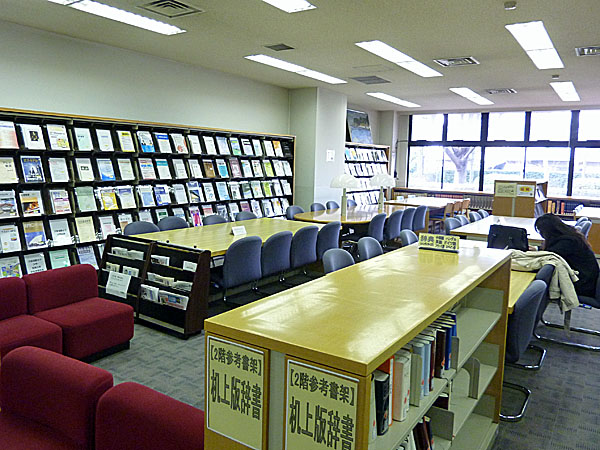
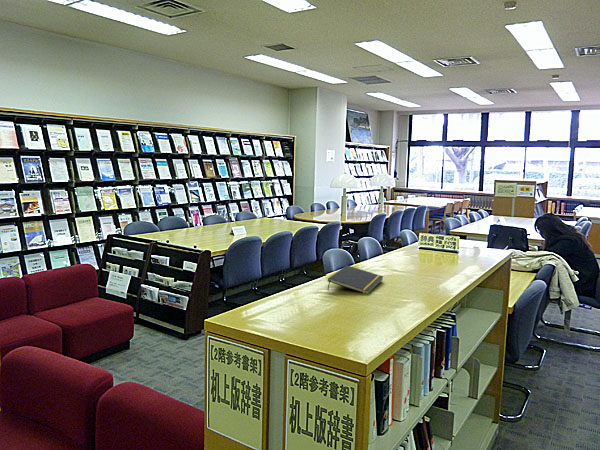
+ notepad [327,264,384,295]
